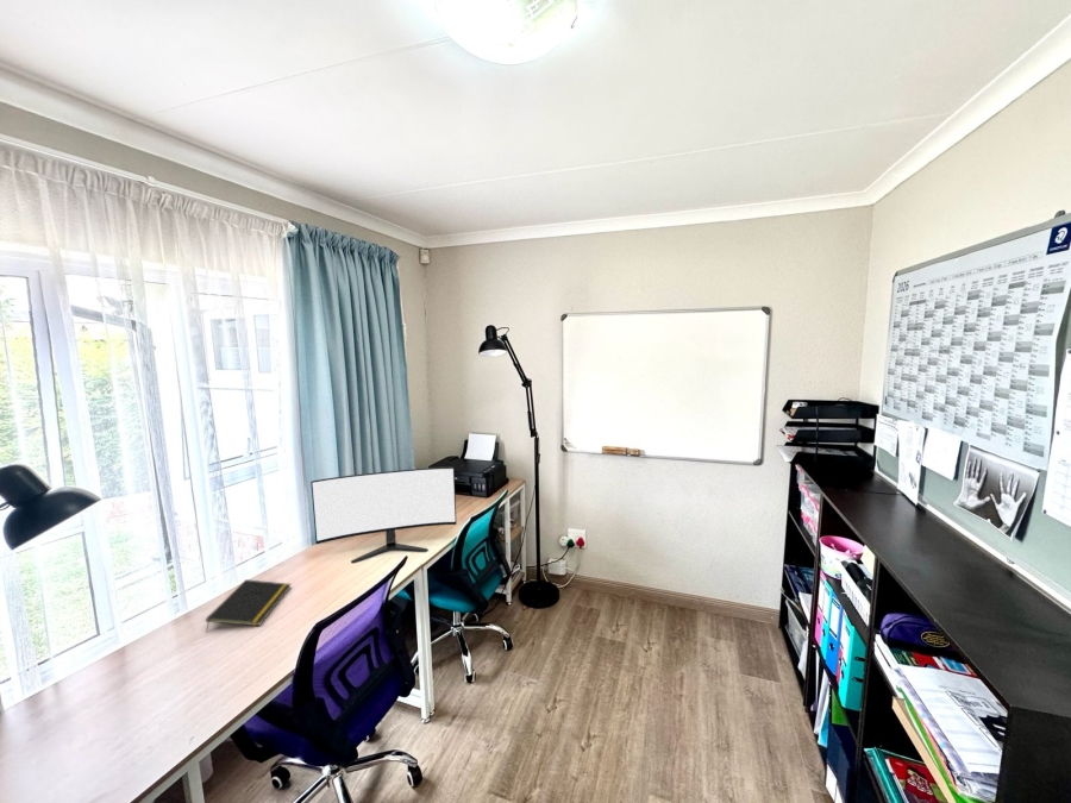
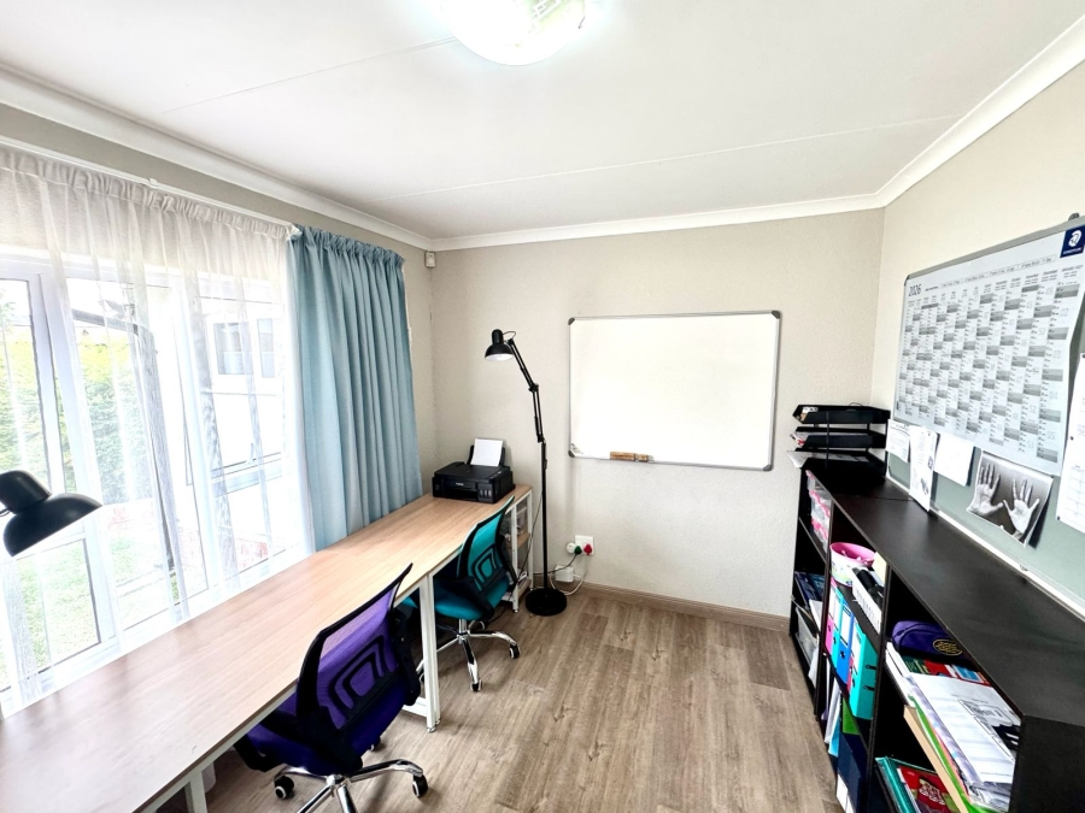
- notepad [205,578,292,633]
- monitor [309,466,457,564]
